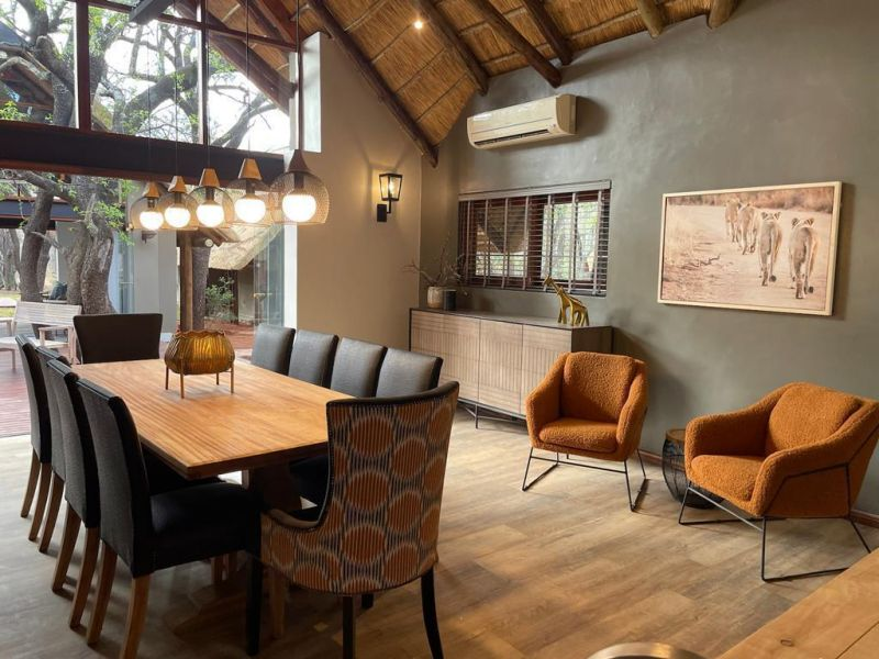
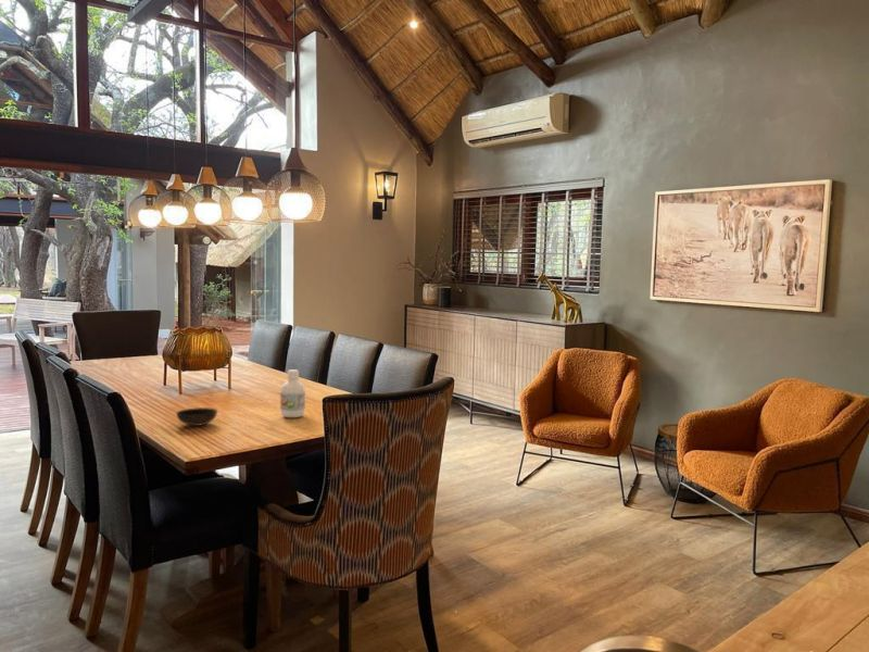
+ bowl [175,406,218,427]
+ bottle [279,368,306,418]
